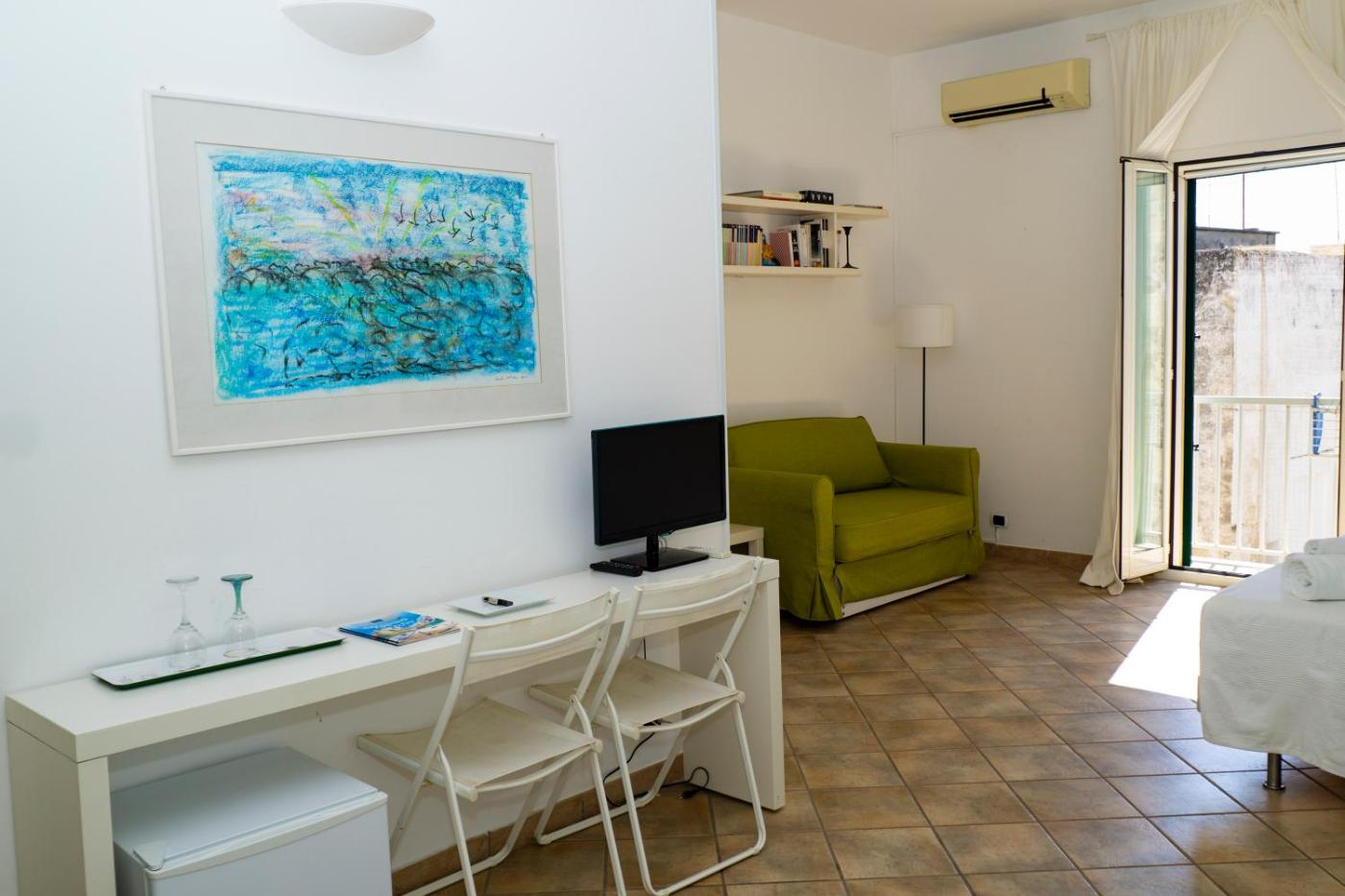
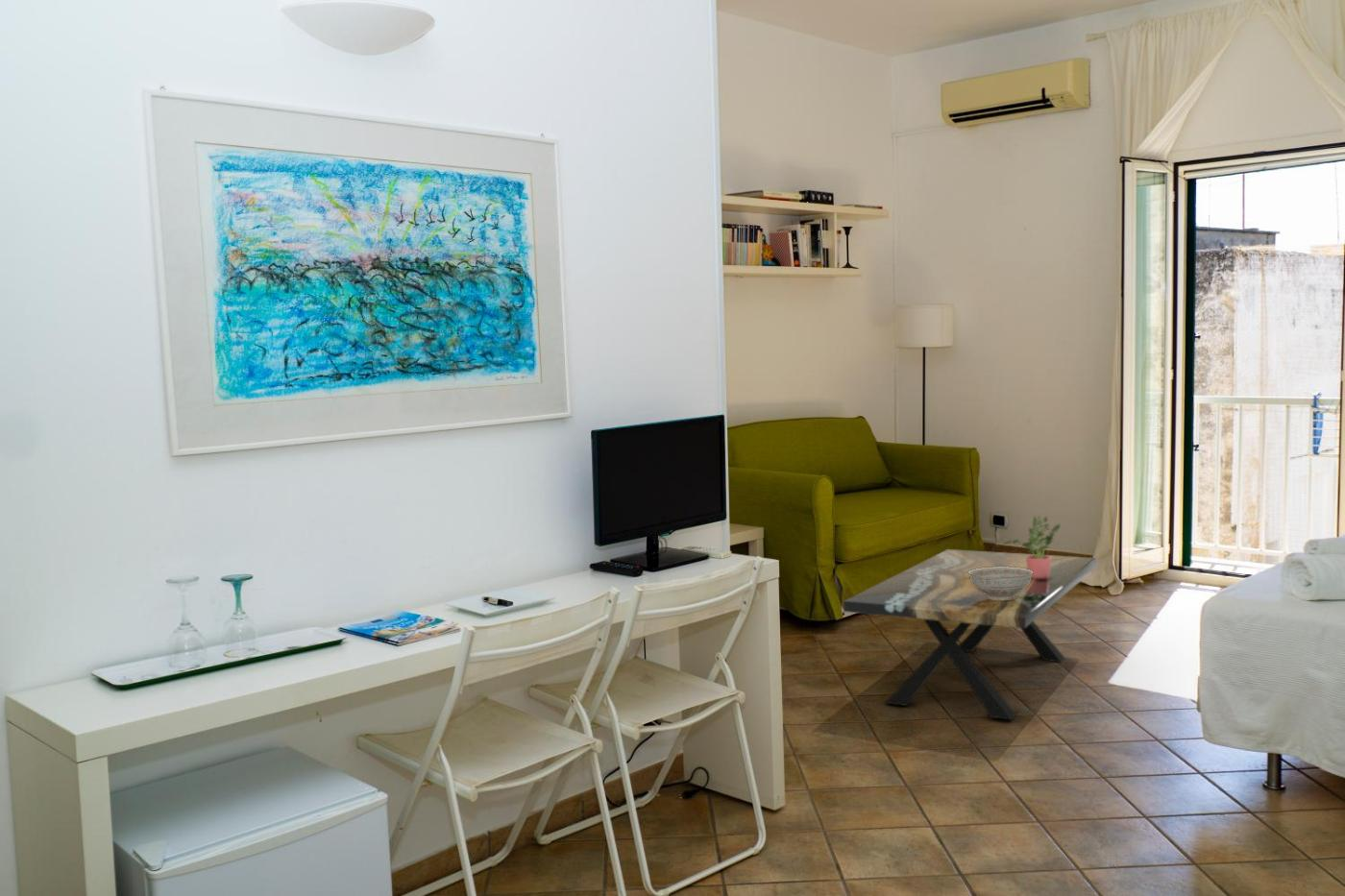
+ coffee table [843,548,1098,721]
+ decorative bowl [968,567,1033,601]
+ potted plant [1003,515,1062,579]
